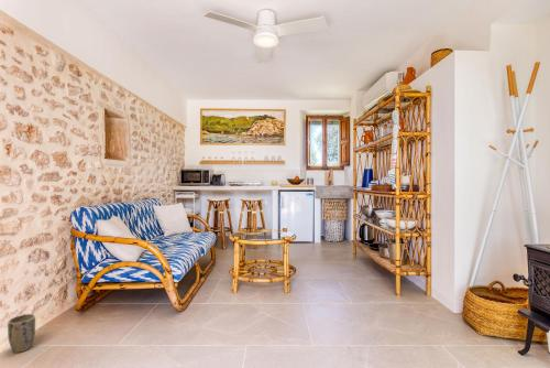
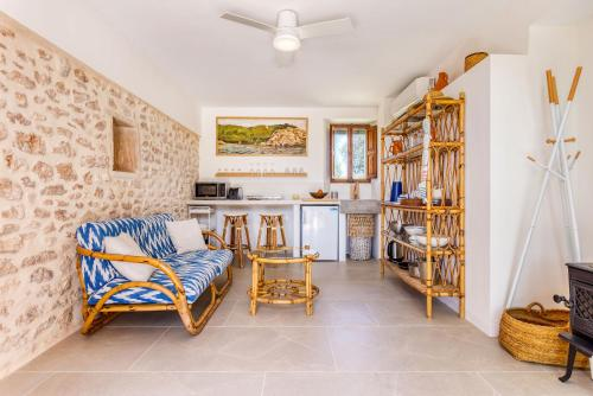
- plant pot [7,313,36,354]
